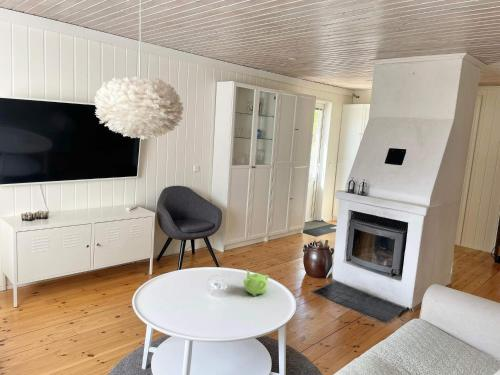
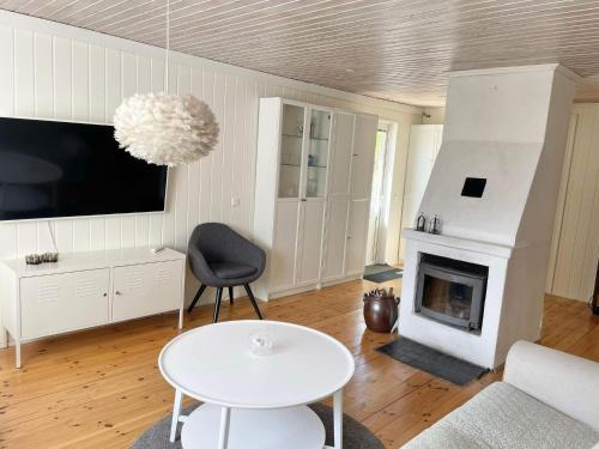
- teapot [243,268,270,297]
